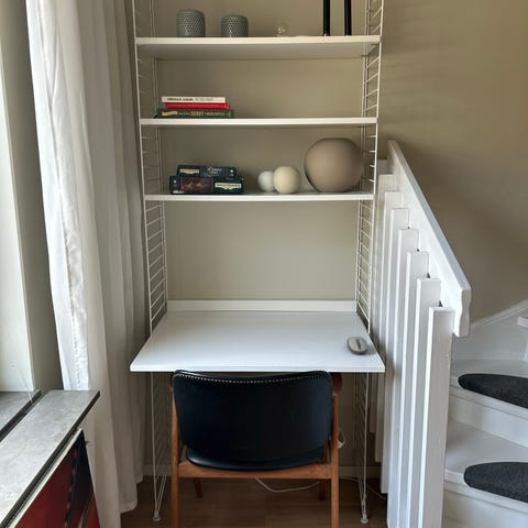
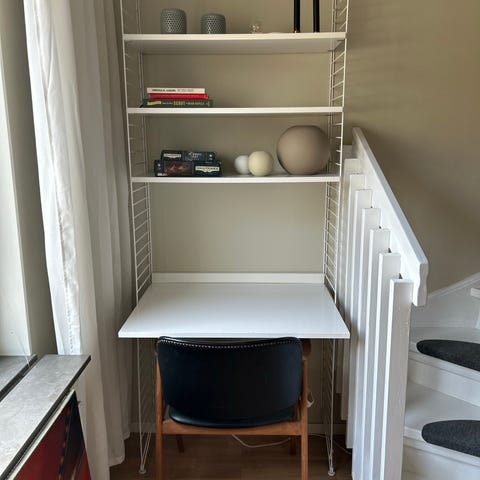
- computer mouse [345,336,369,355]
